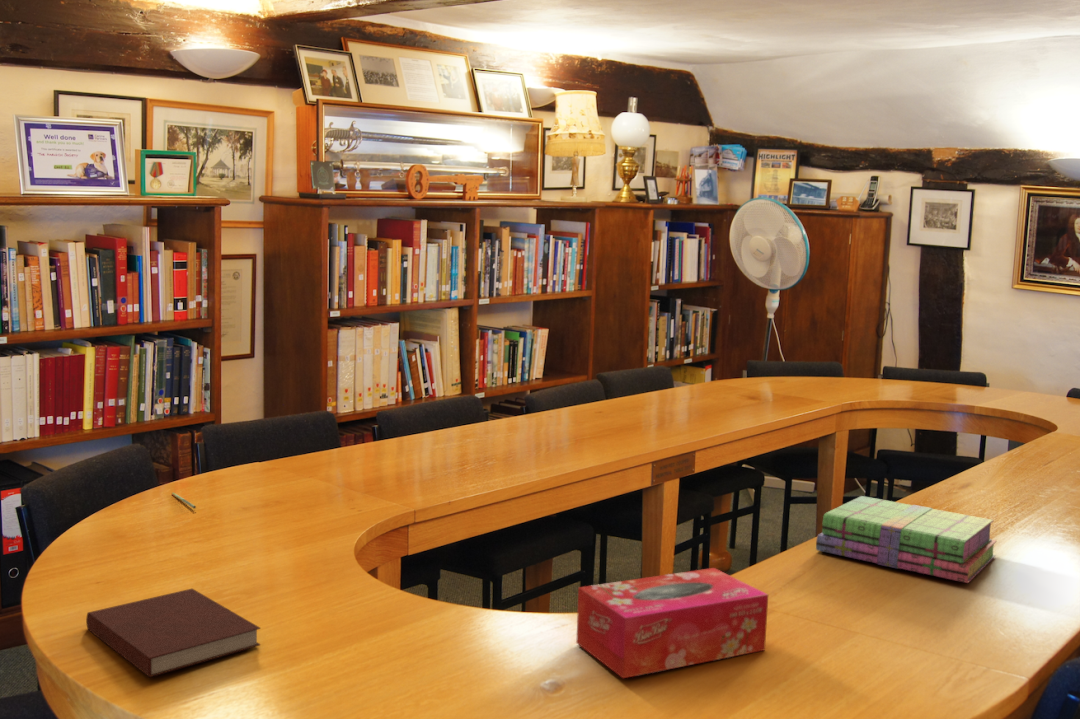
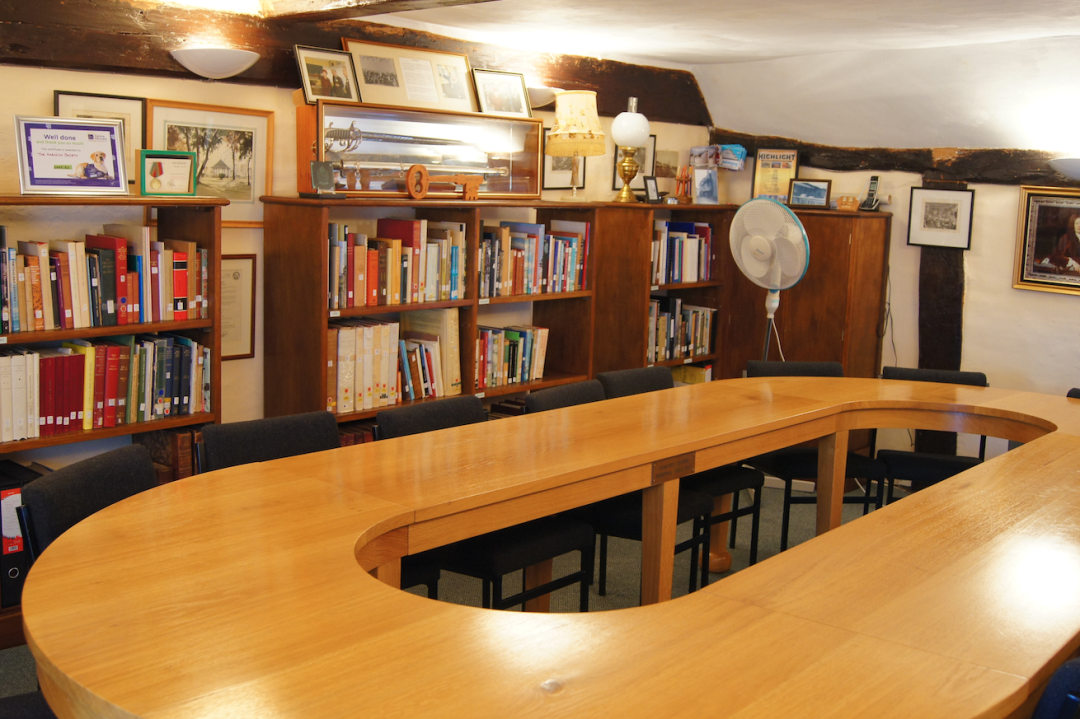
- stack of books [815,495,998,584]
- tissue box [575,567,769,679]
- notebook [85,588,262,678]
- pen [171,492,197,510]
